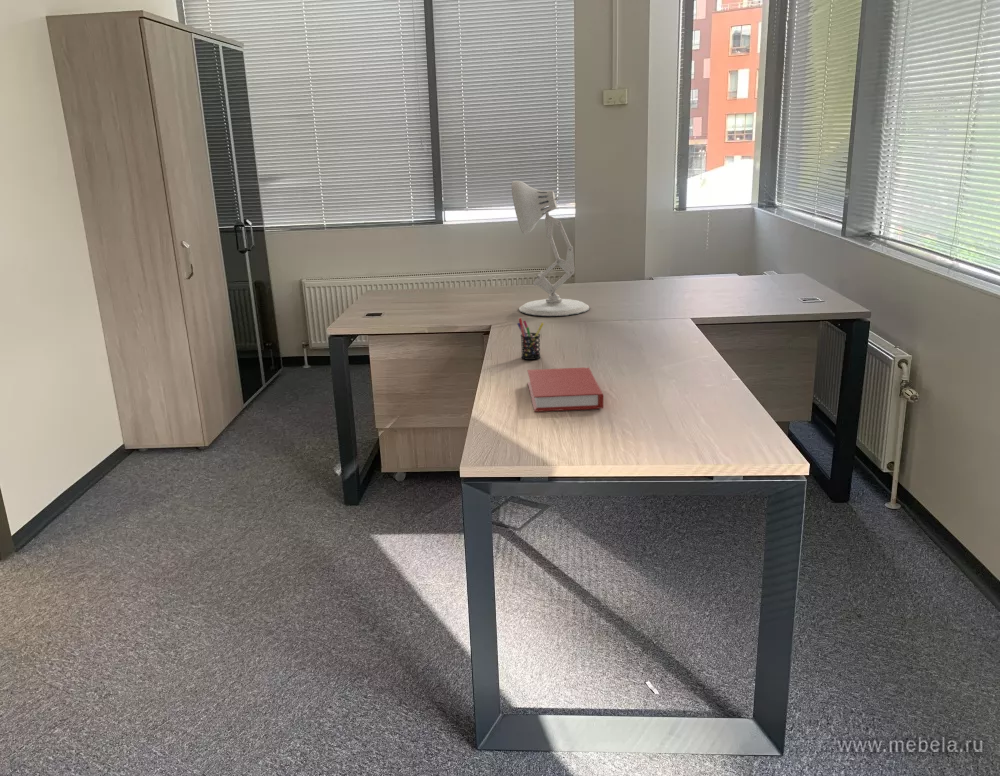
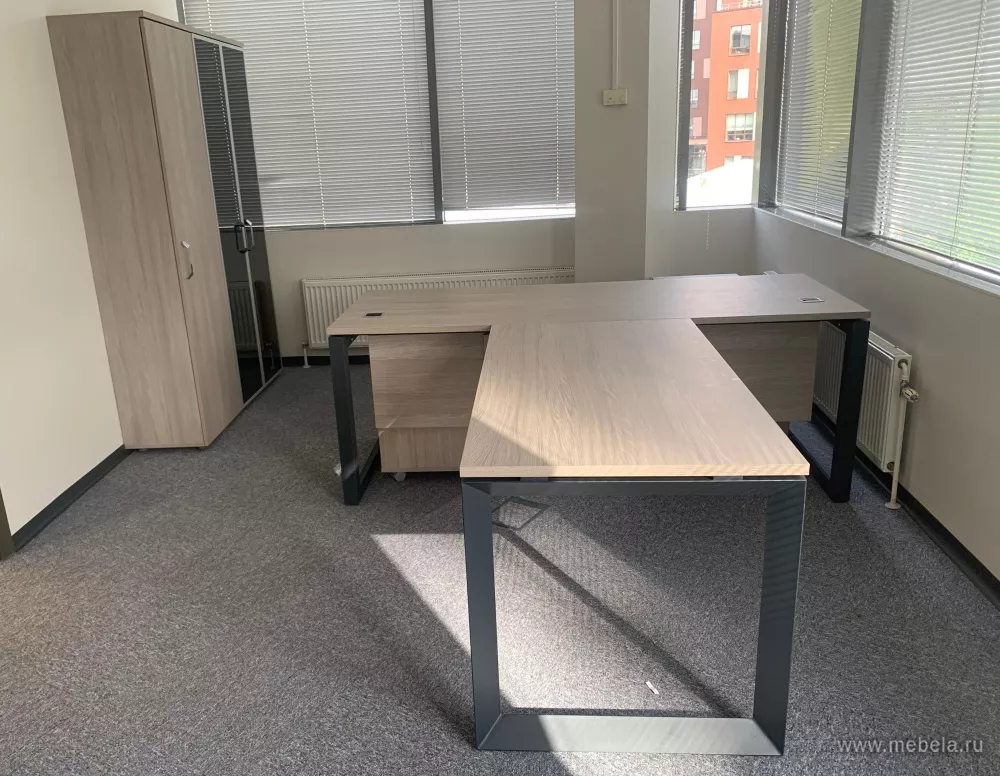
- book [527,366,604,413]
- desk lamp [511,180,590,317]
- pen holder [517,317,545,361]
